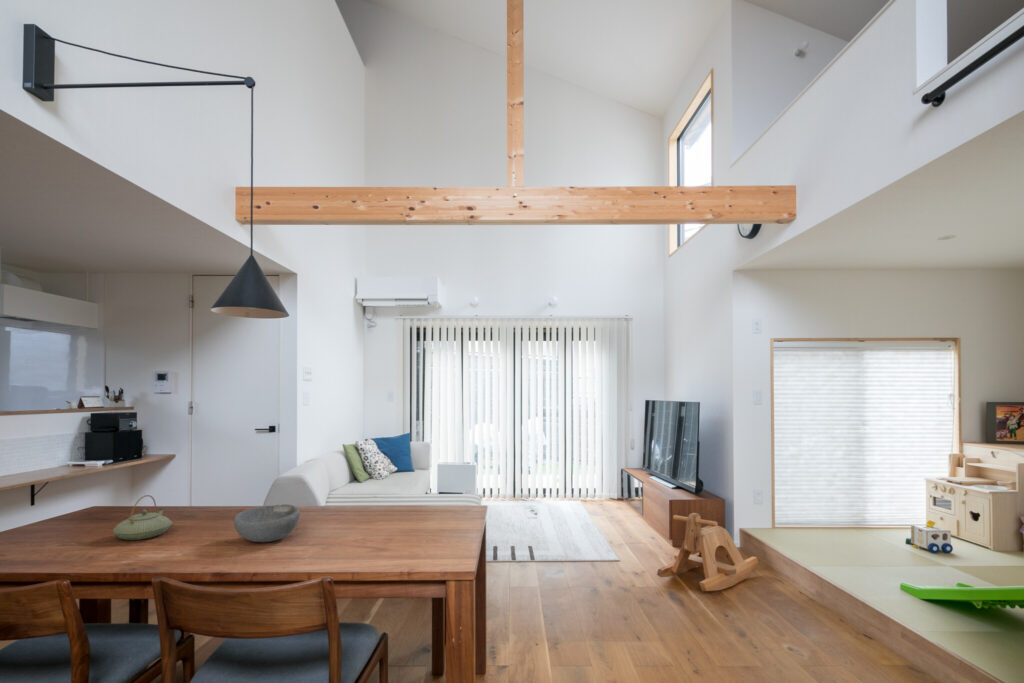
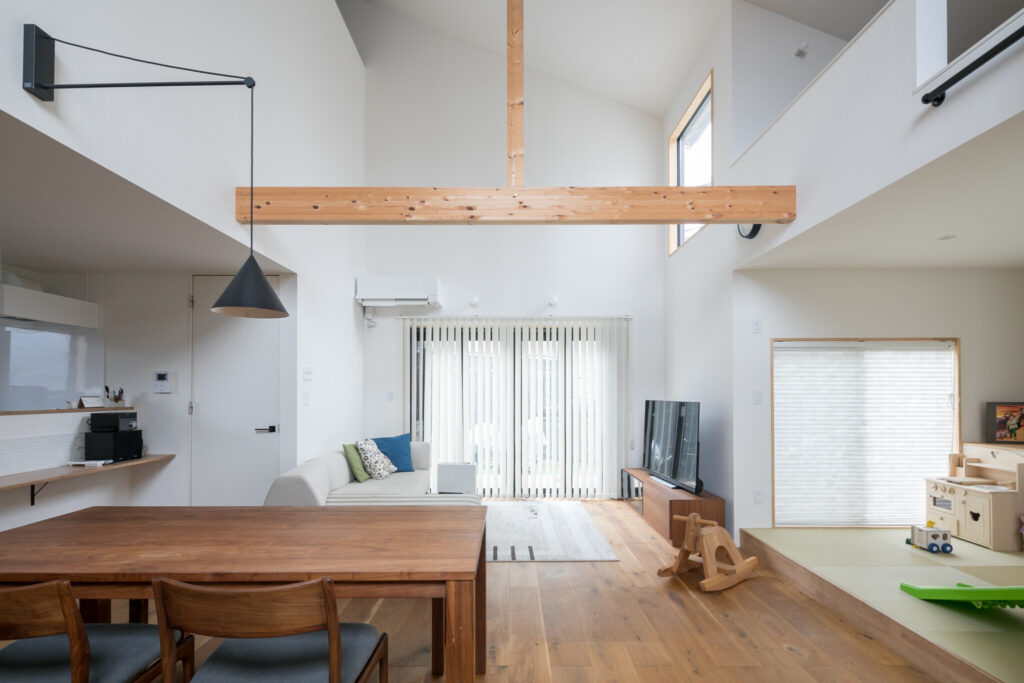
- bowl [233,503,301,543]
- teapot [112,494,173,541]
